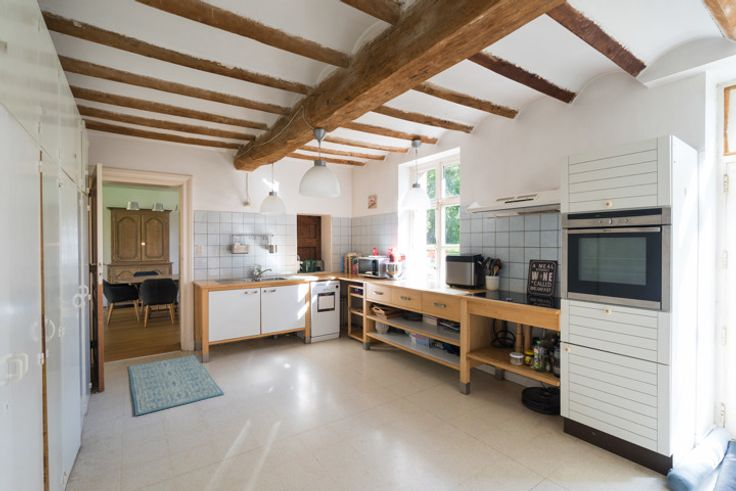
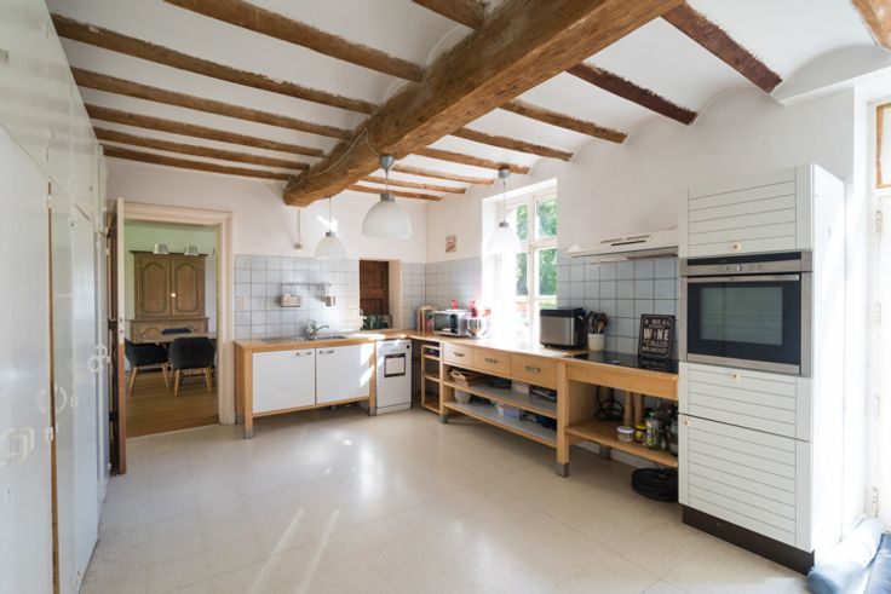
- rug [127,354,225,417]
